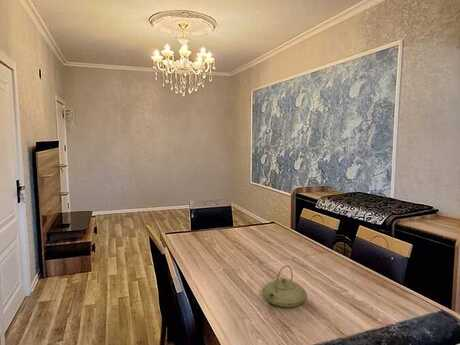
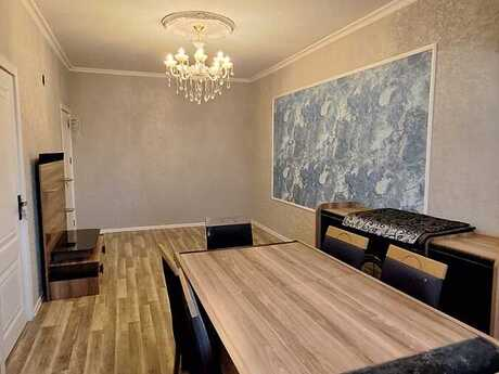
- teapot [261,265,308,309]
